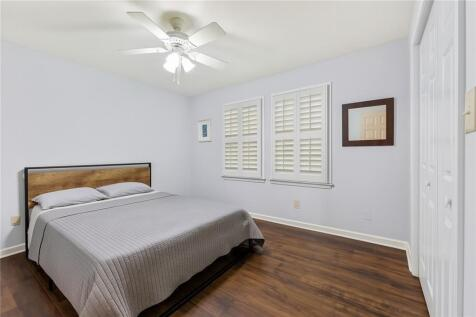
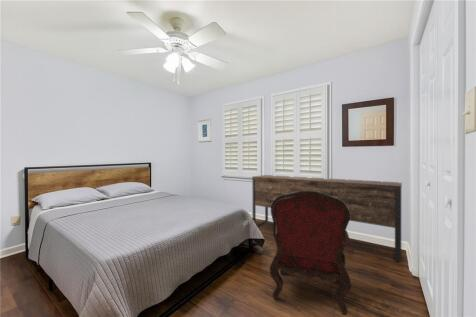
+ cabinet [251,174,403,263]
+ armchair [269,191,352,316]
